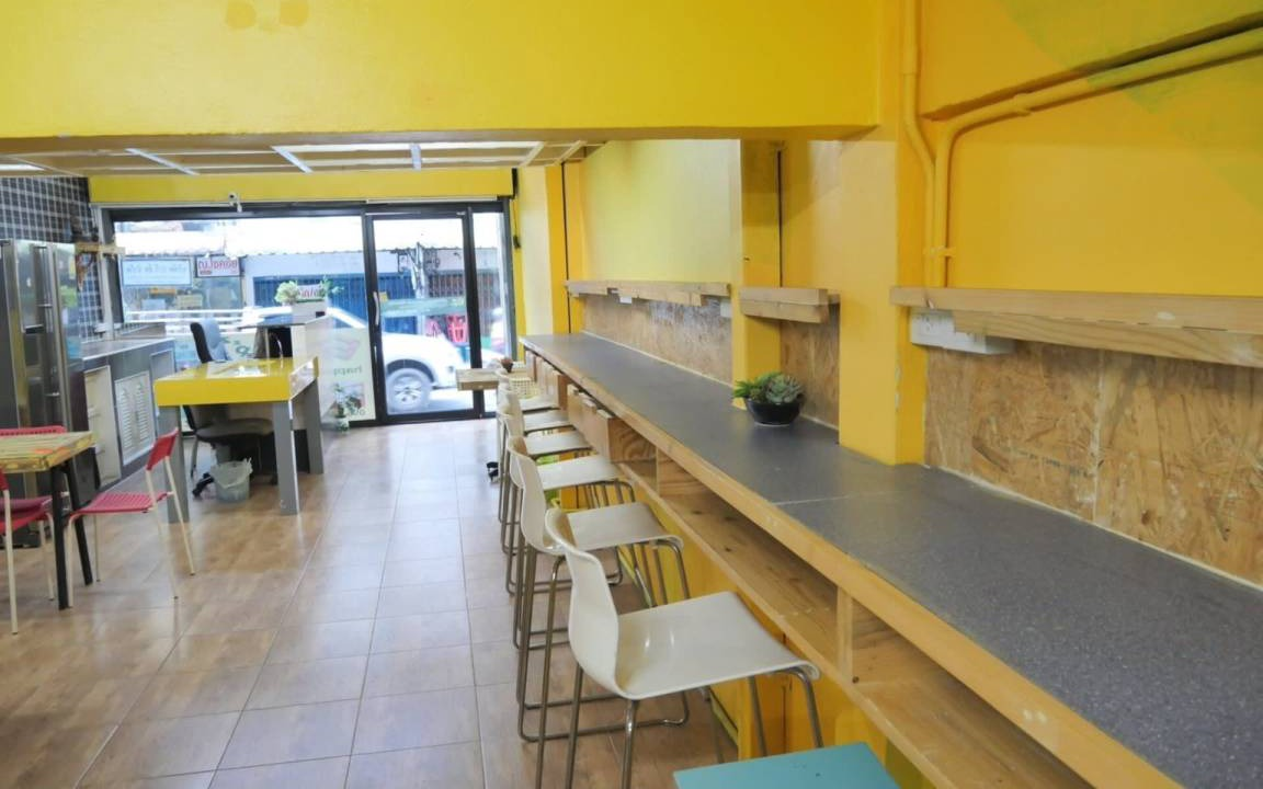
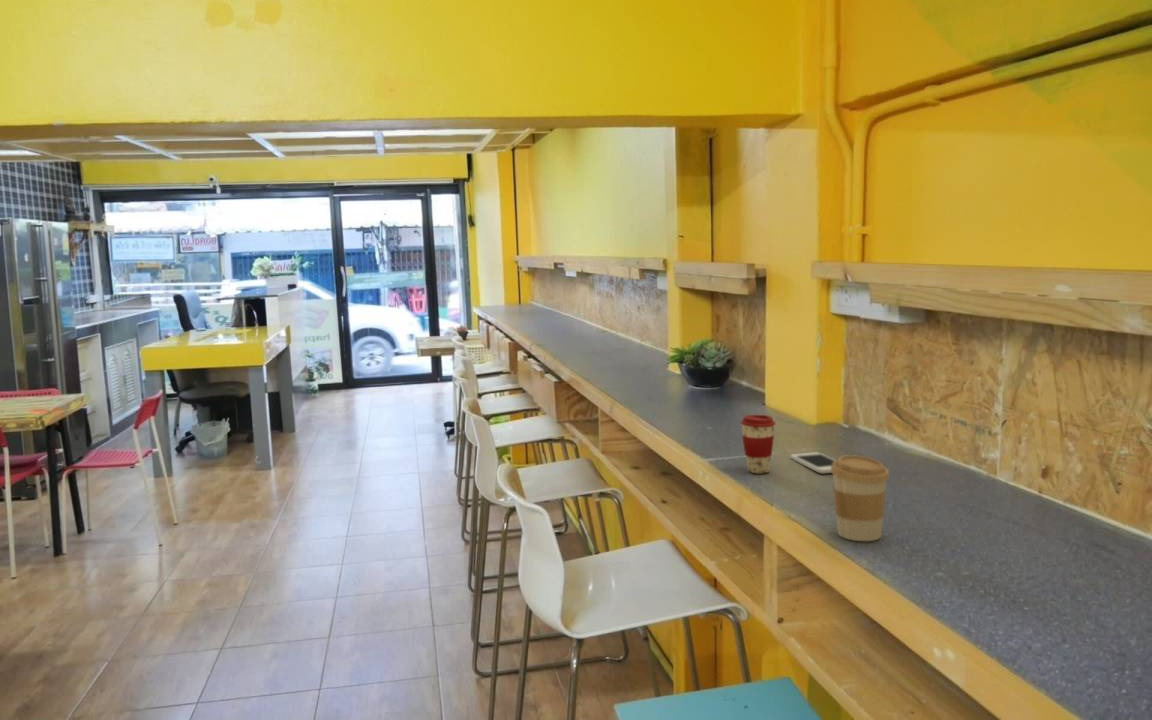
+ coffee cup [831,454,890,542]
+ coffee cup [740,414,776,474]
+ smartphone [790,451,836,474]
